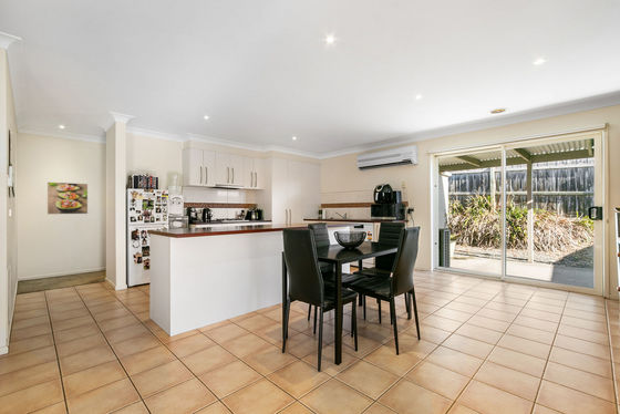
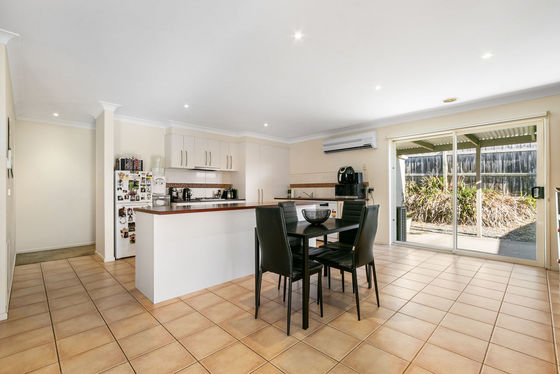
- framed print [46,182,89,216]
